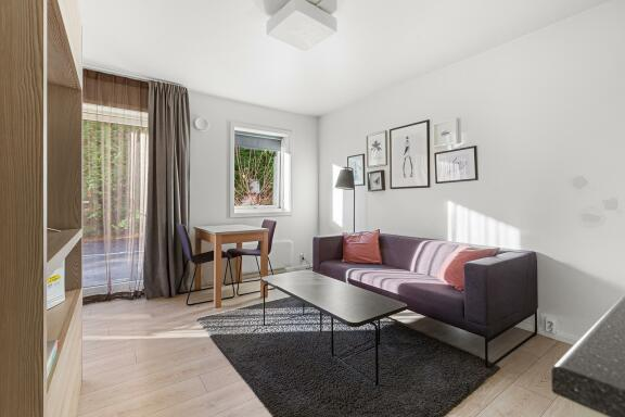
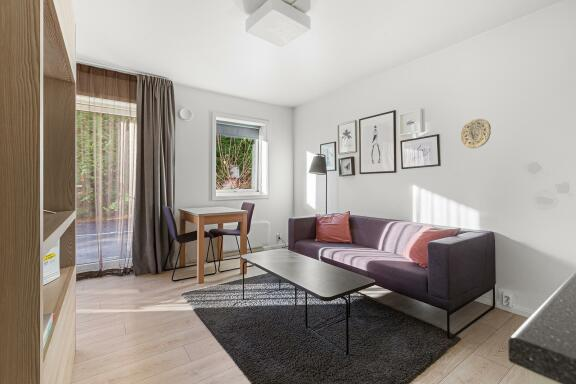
+ decorative plate [460,118,492,149]
